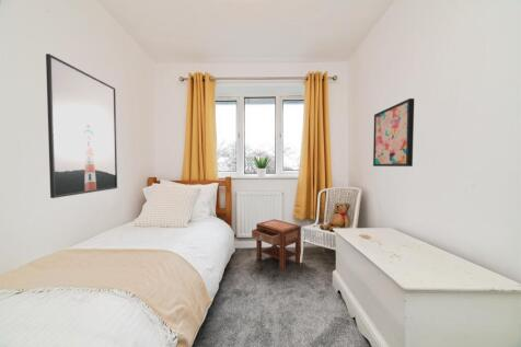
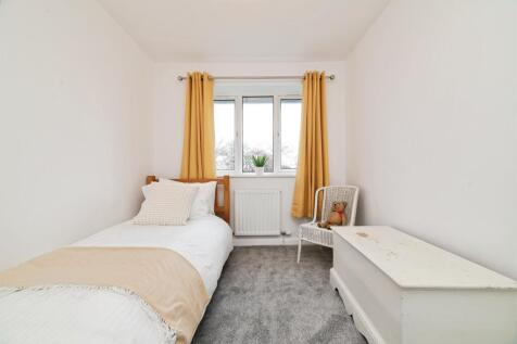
- nightstand [251,218,302,271]
- wall art [372,97,415,167]
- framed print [45,53,118,199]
